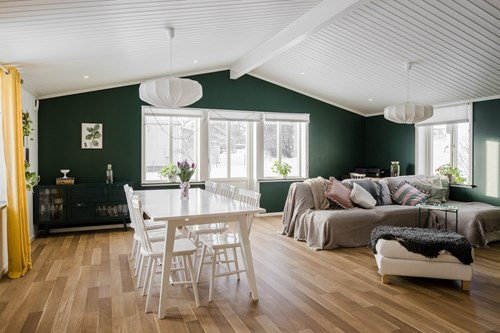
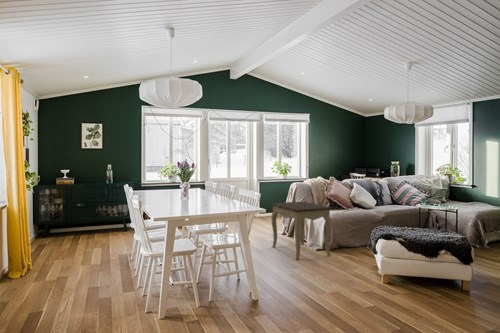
+ side table [270,201,333,261]
